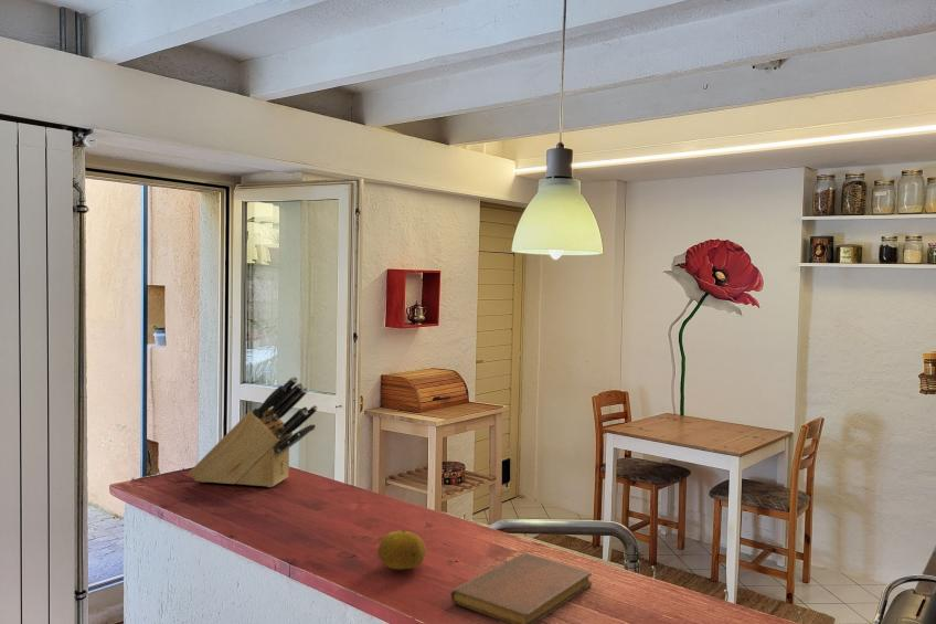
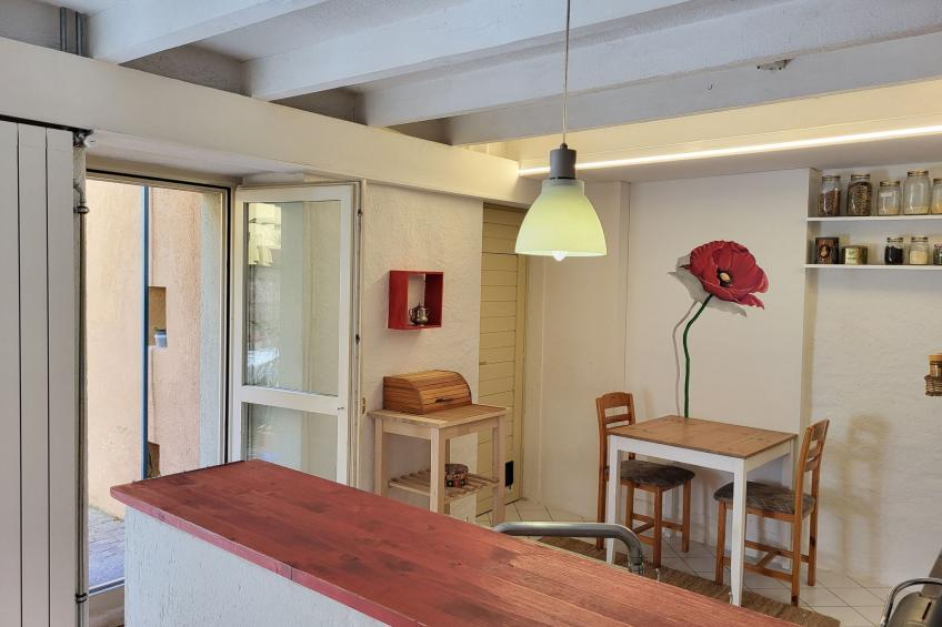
- fruit [376,529,427,570]
- knife block [189,376,319,488]
- notebook [450,552,593,624]
